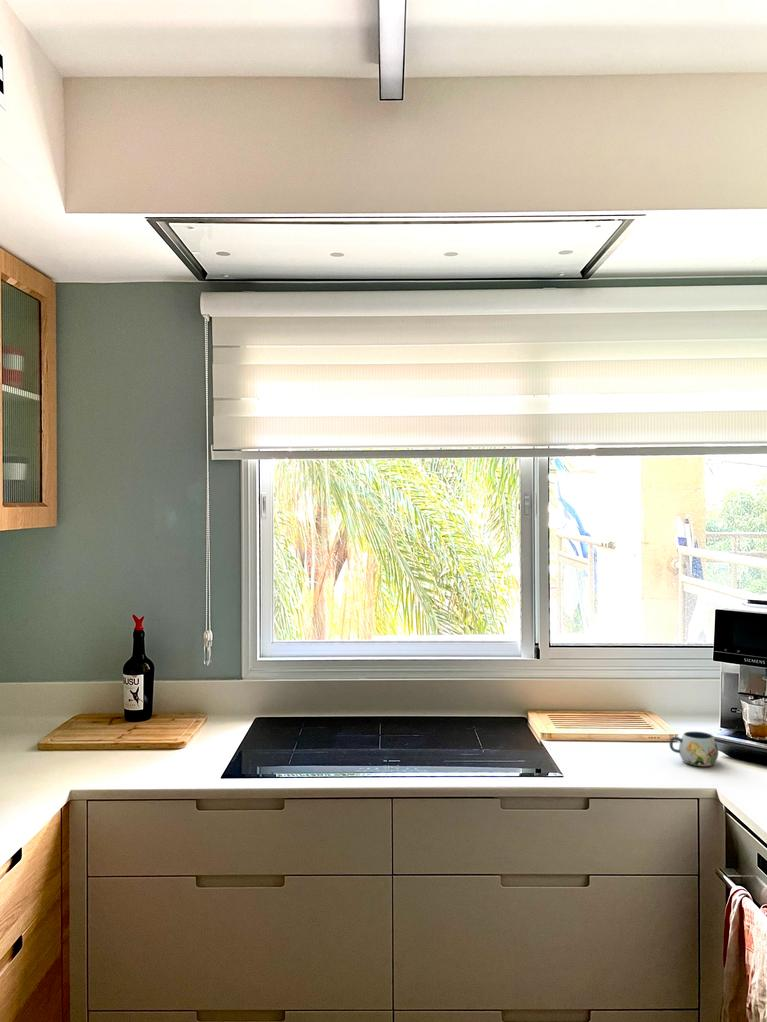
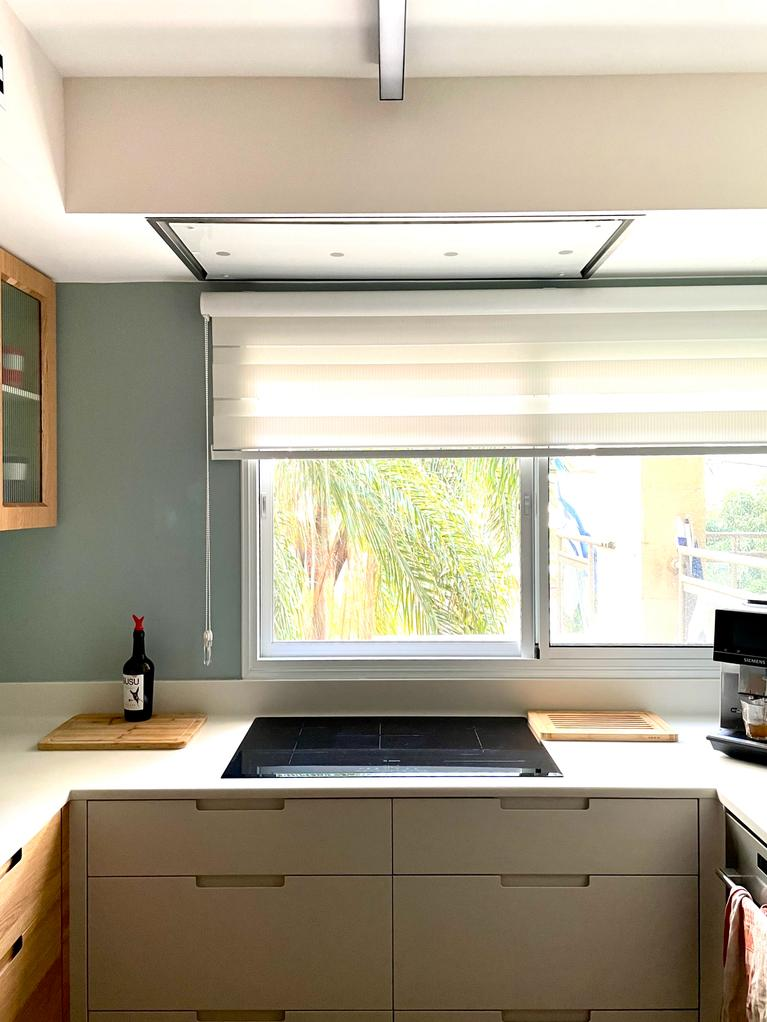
- mug [669,731,719,767]
